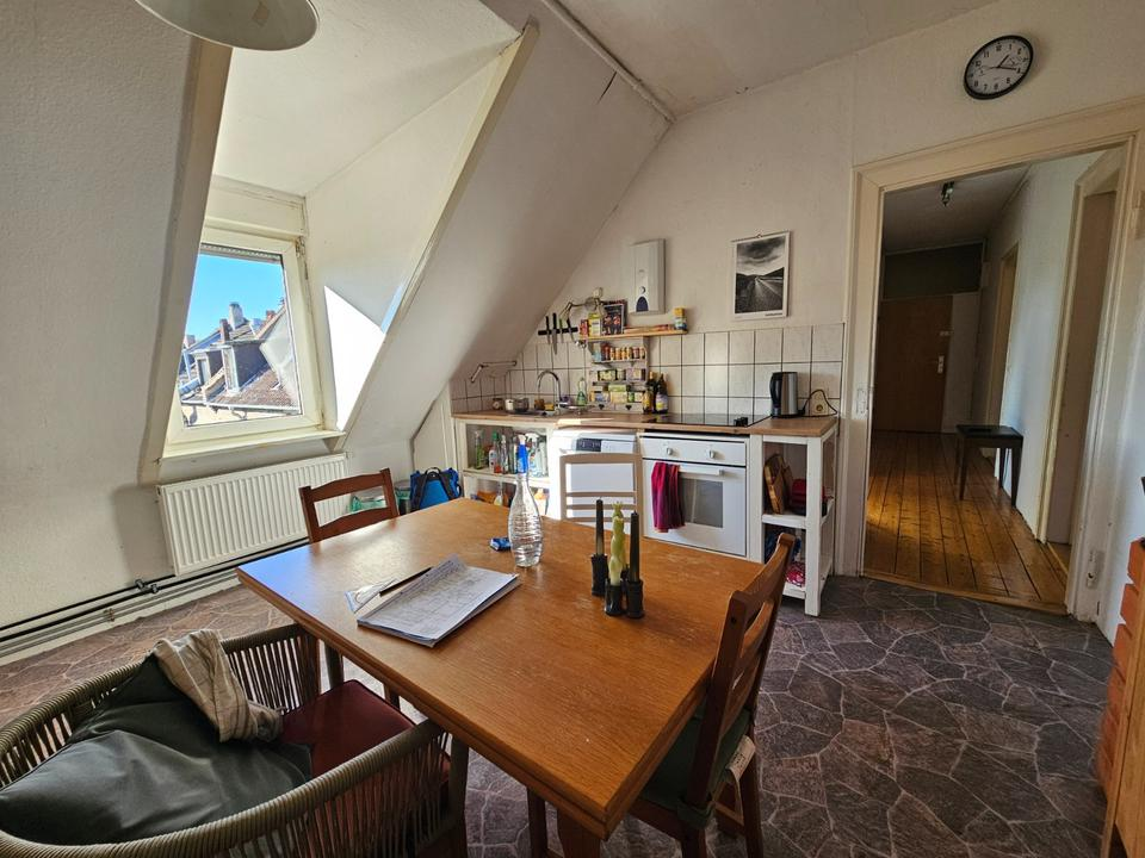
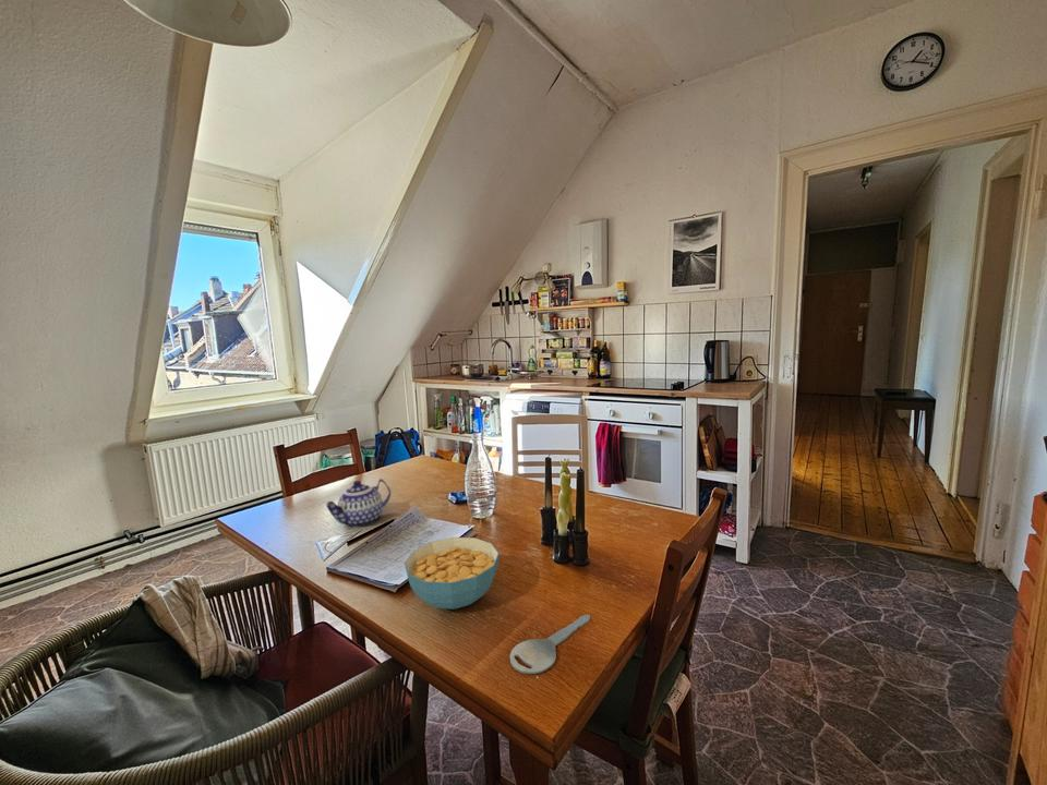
+ cereal bowl [404,536,501,611]
+ key [509,614,591,675]
+ teapot [325,478,392,529]
